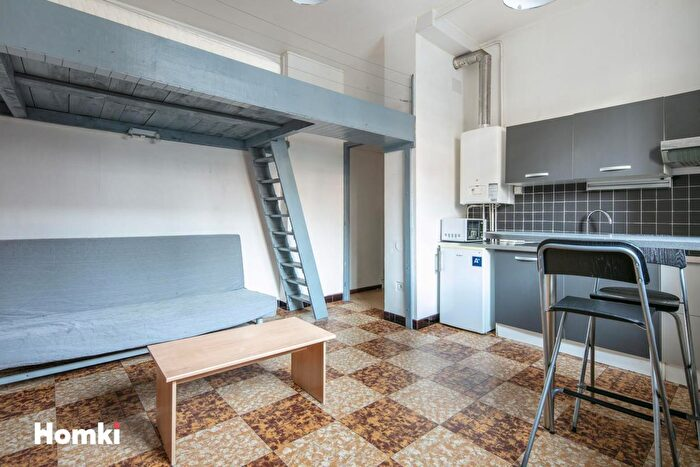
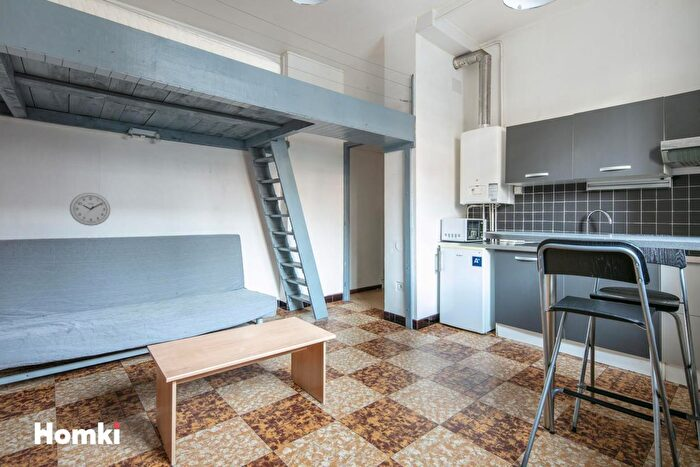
+ wall clock [69,192,111,227]
